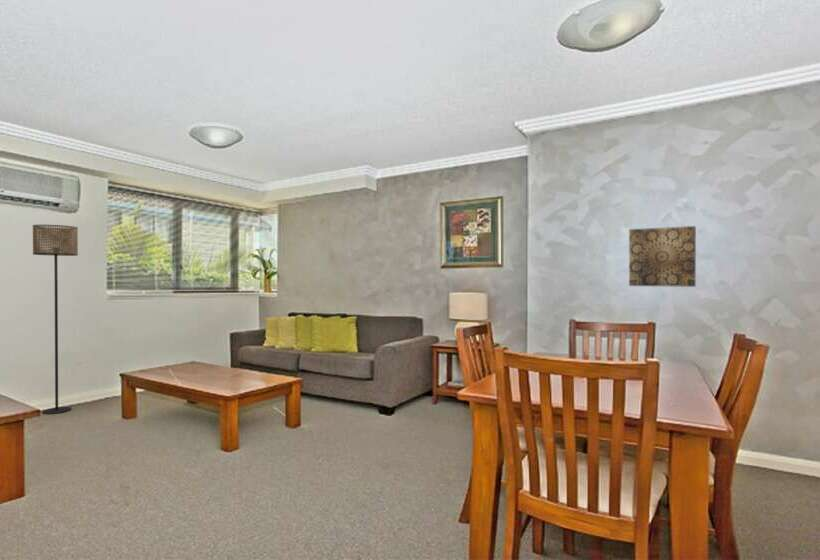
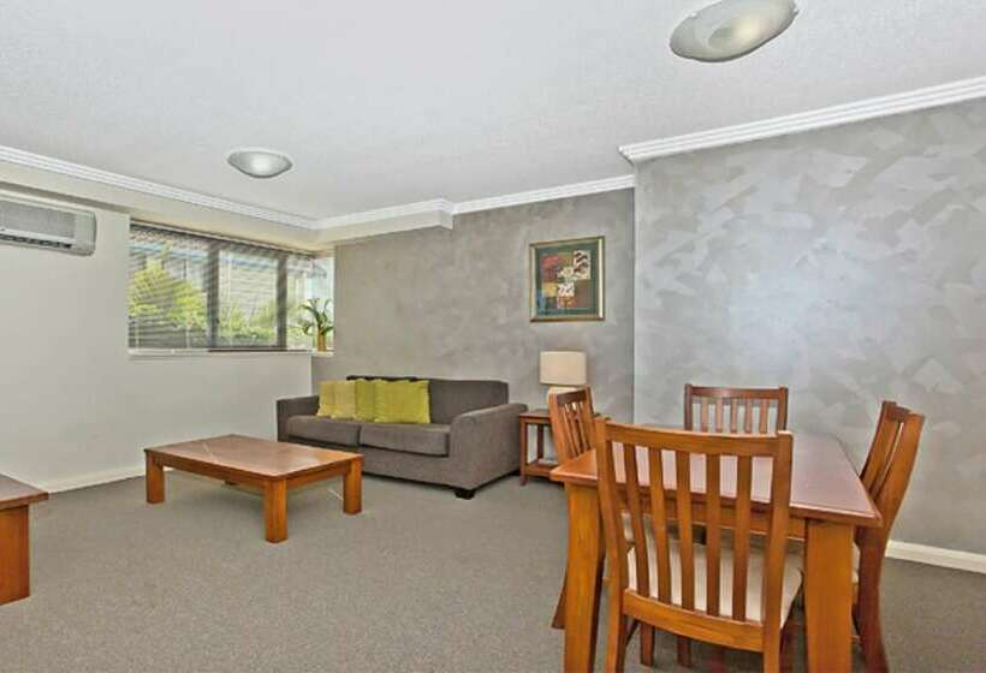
- floor lamp [32,224,79,415]
- wall art [628,225,697,288]
